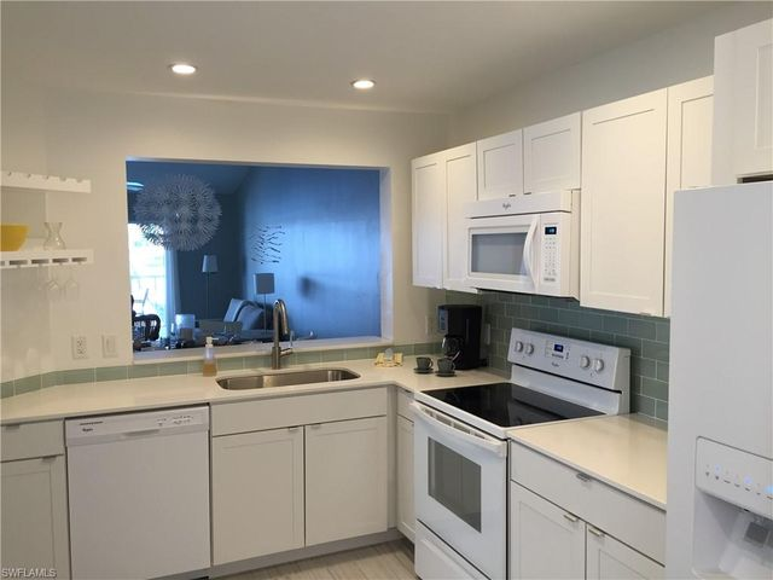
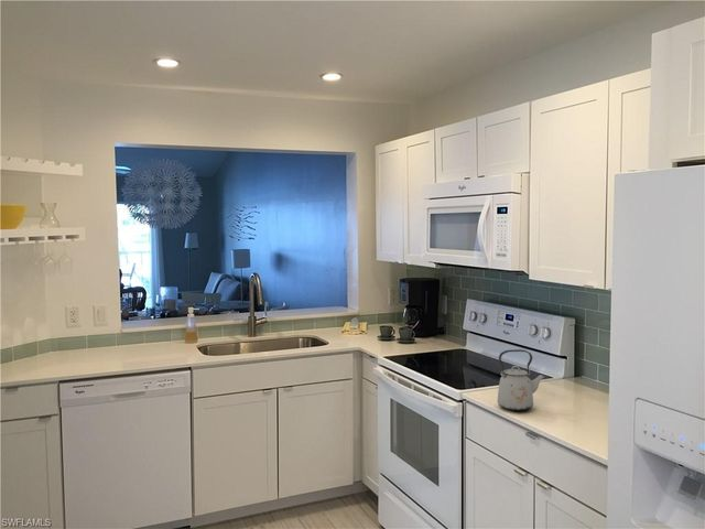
+ kettle [496,348,545,412]
